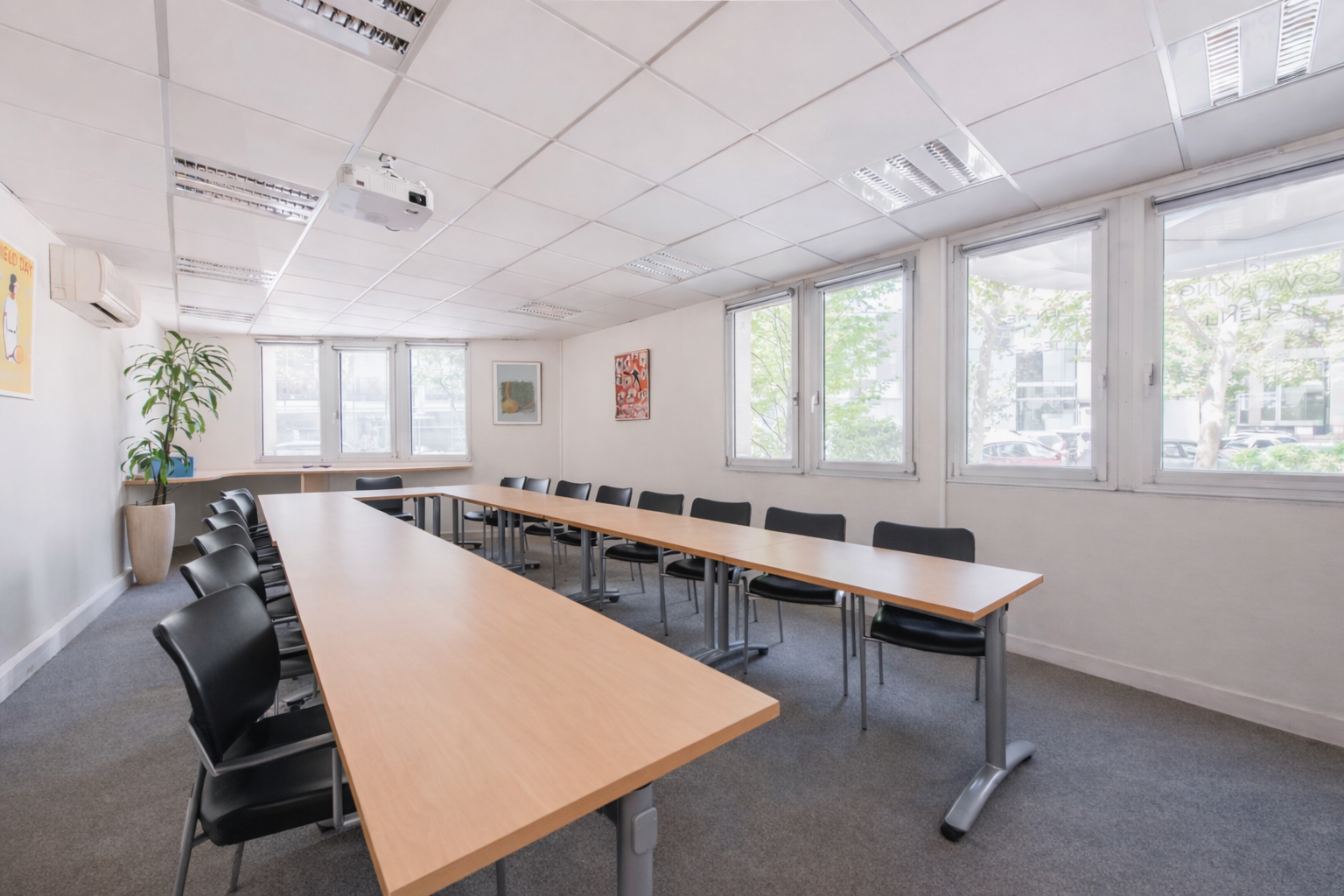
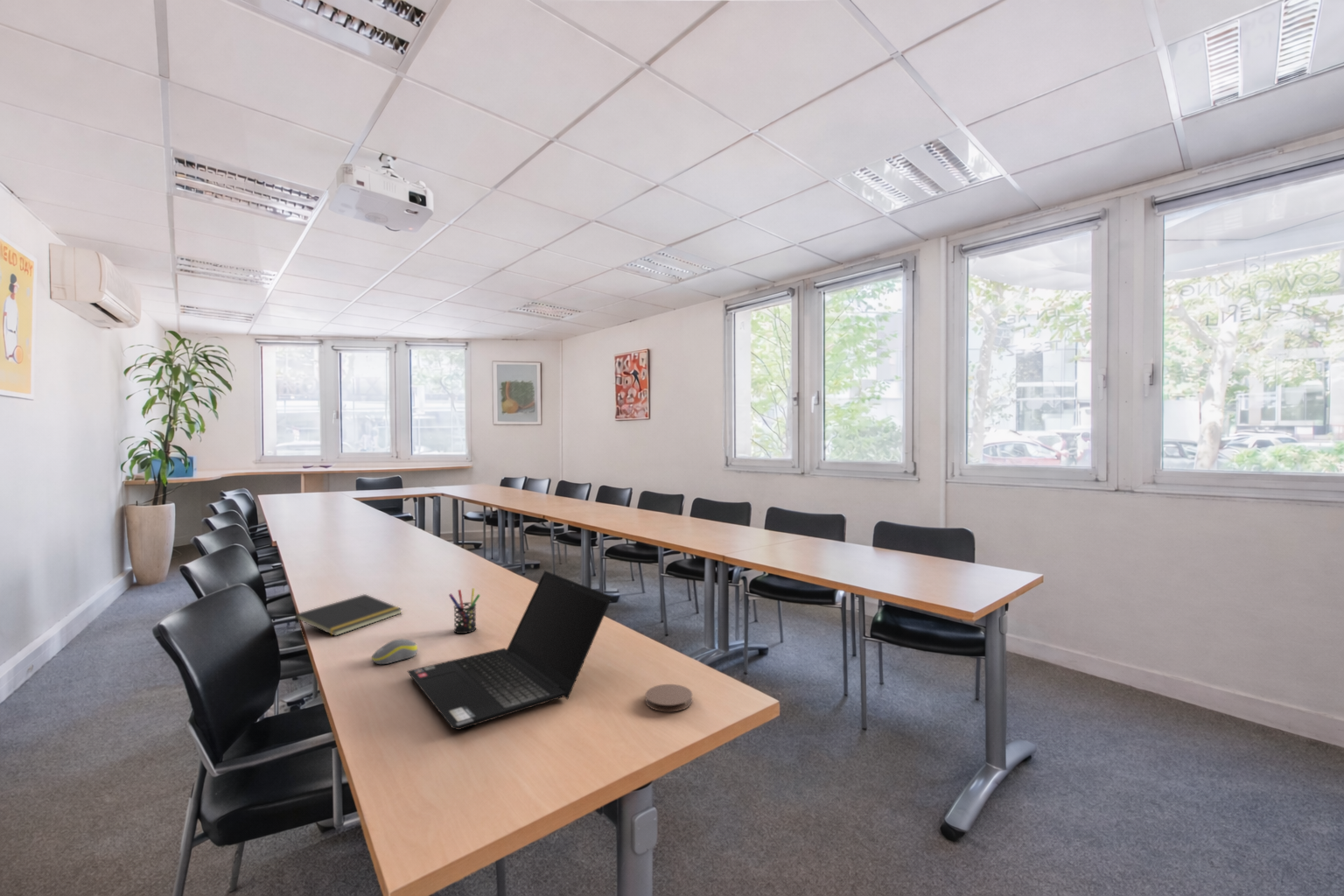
+ coaster [645,683,693,712]
+ notepad [293,593,403,637]
+ pen holder [448,587,481,634]
+ laptop computer [407,570,613,731]
+ computer mouse [371,638,418,665]
